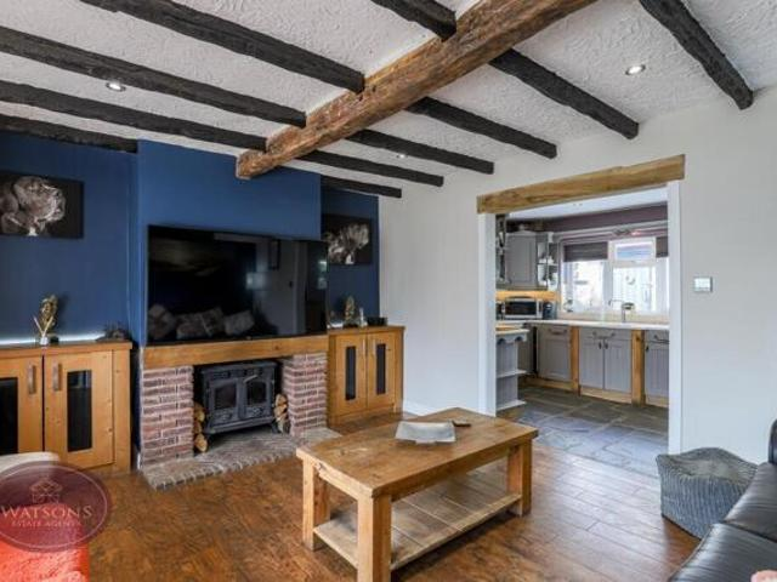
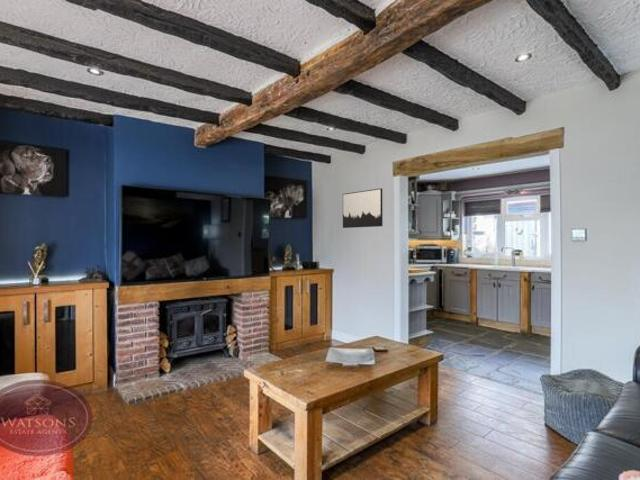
+ wall art [342,187,384,229]
